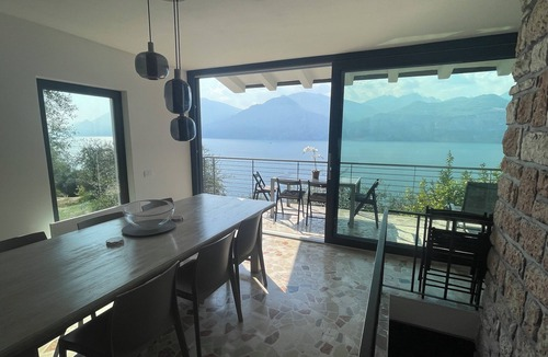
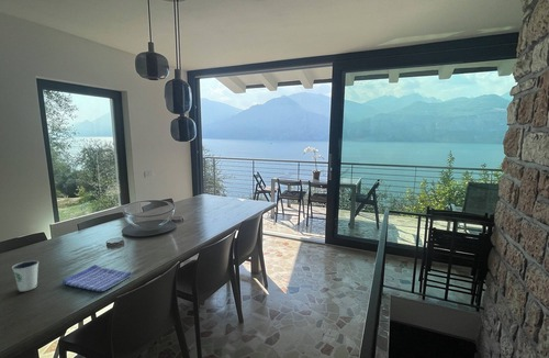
+ dish towel [61,264,133,292]
+ dixie cup [11,259,40,292]
